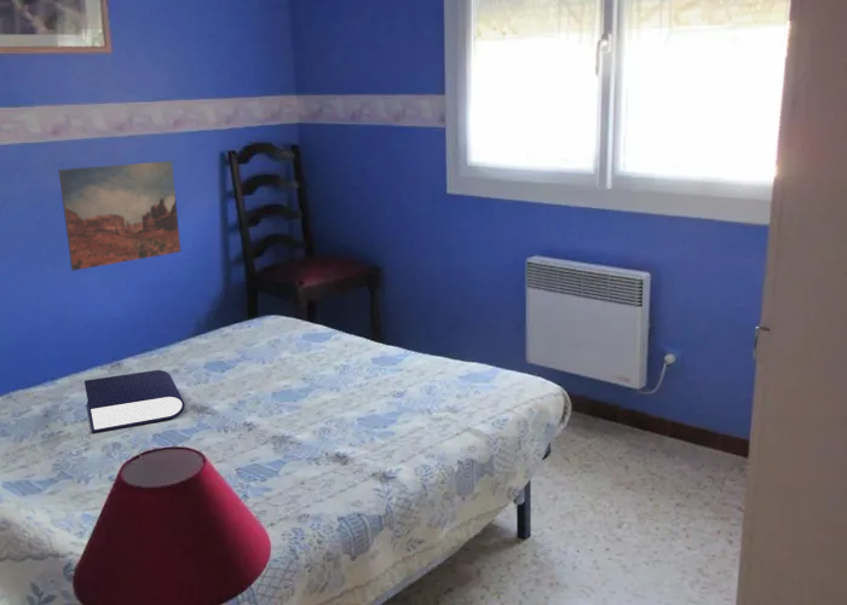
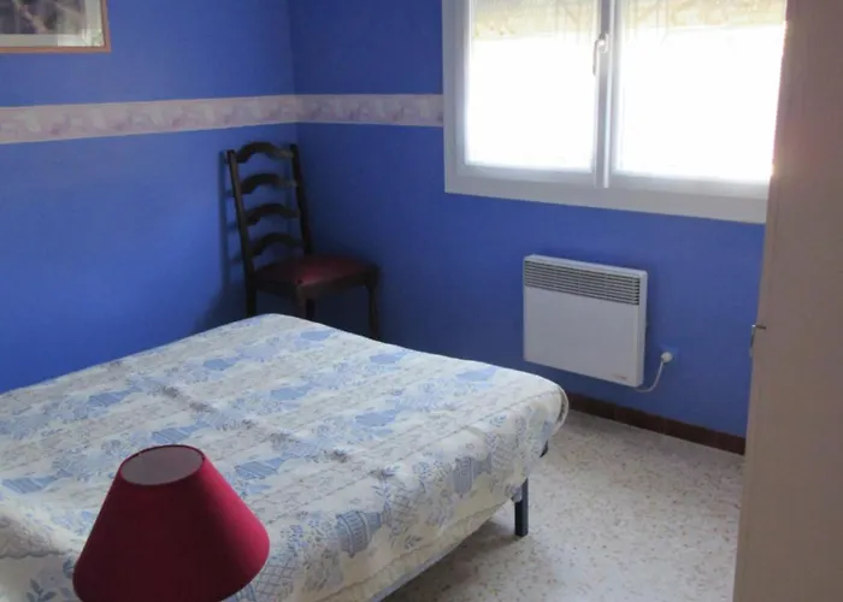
- wall art [58,160,182,272]
- book [83,369,186,434]
